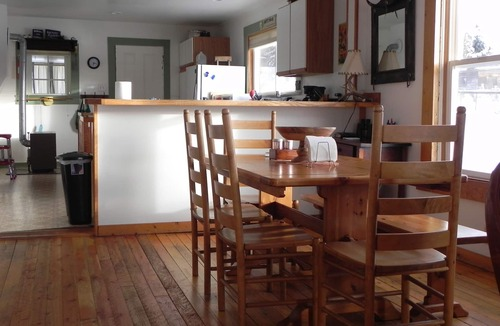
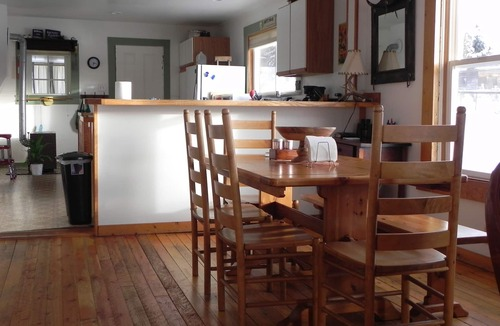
+ indoor plant [22,134,53,176]
